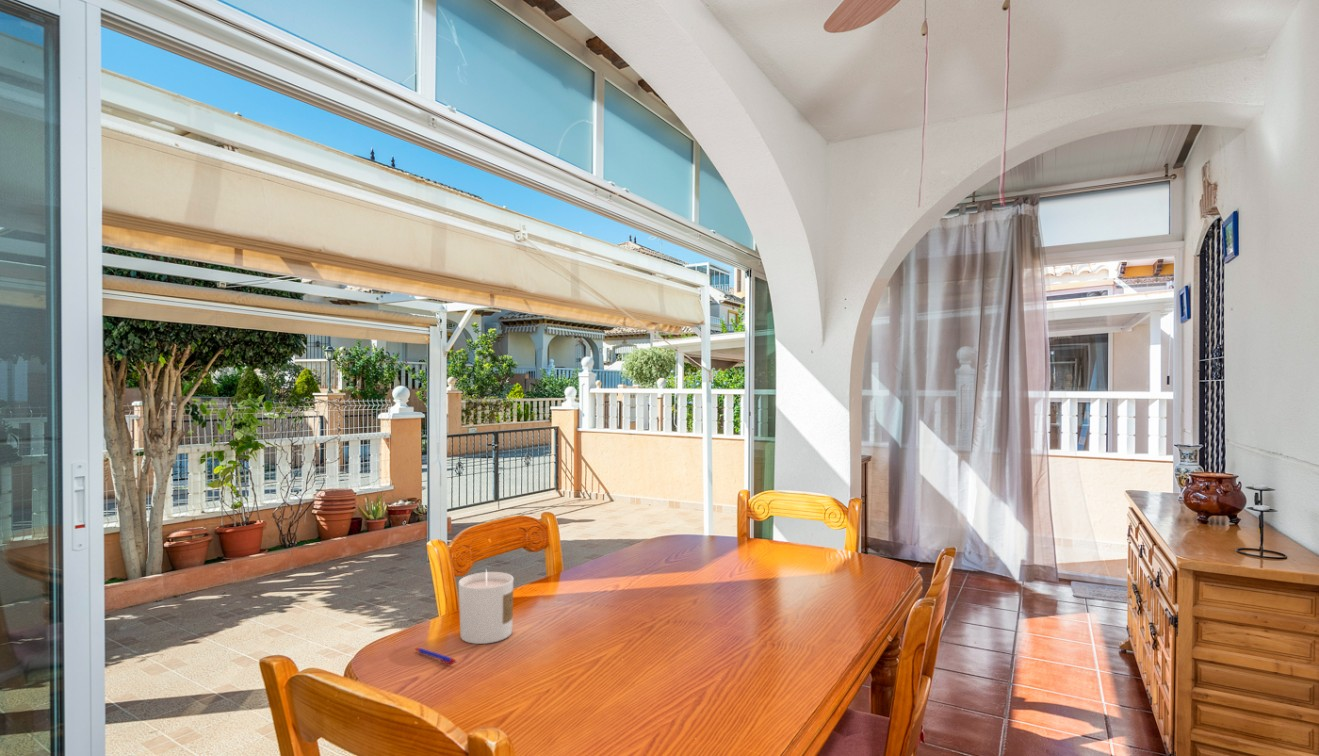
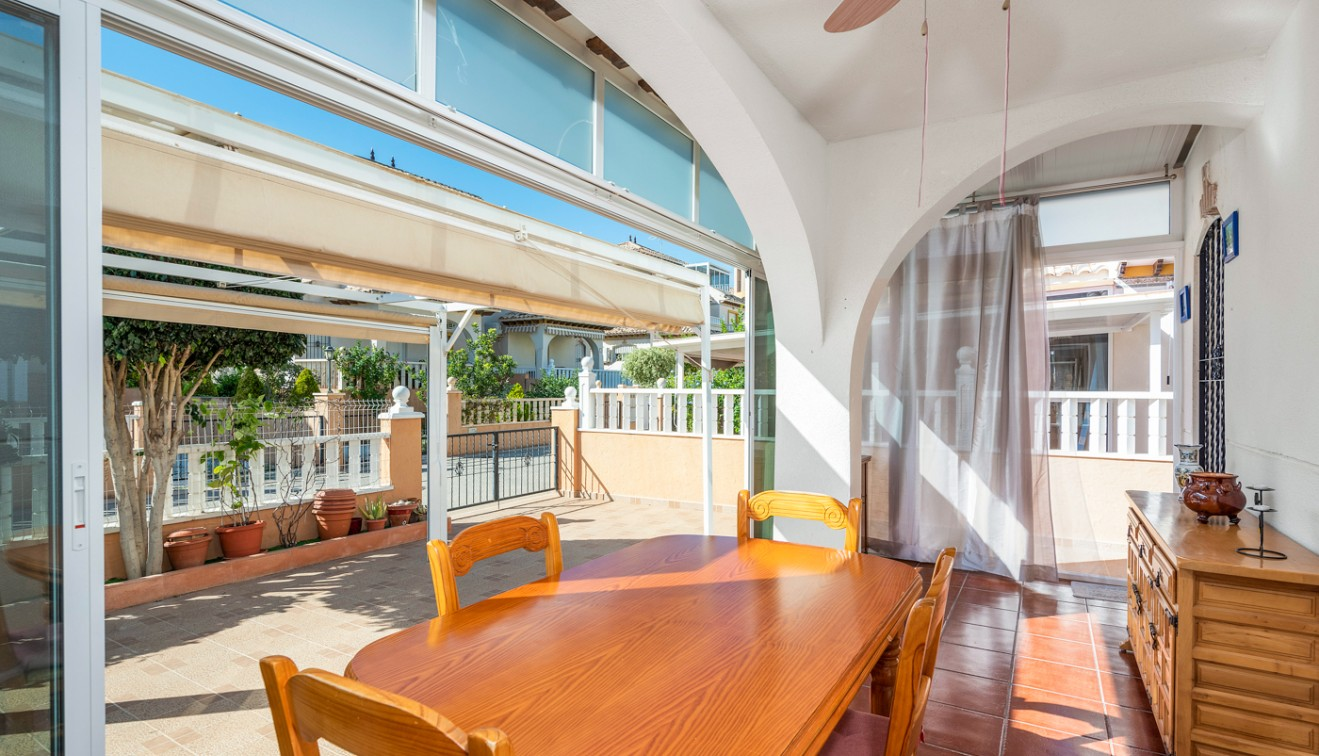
- candle [458,568,515,645]
- pen [414,647,457,666]
